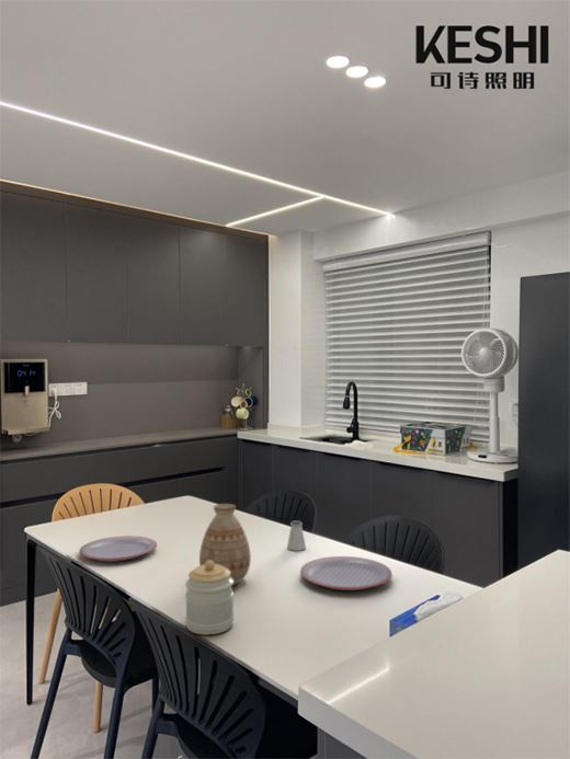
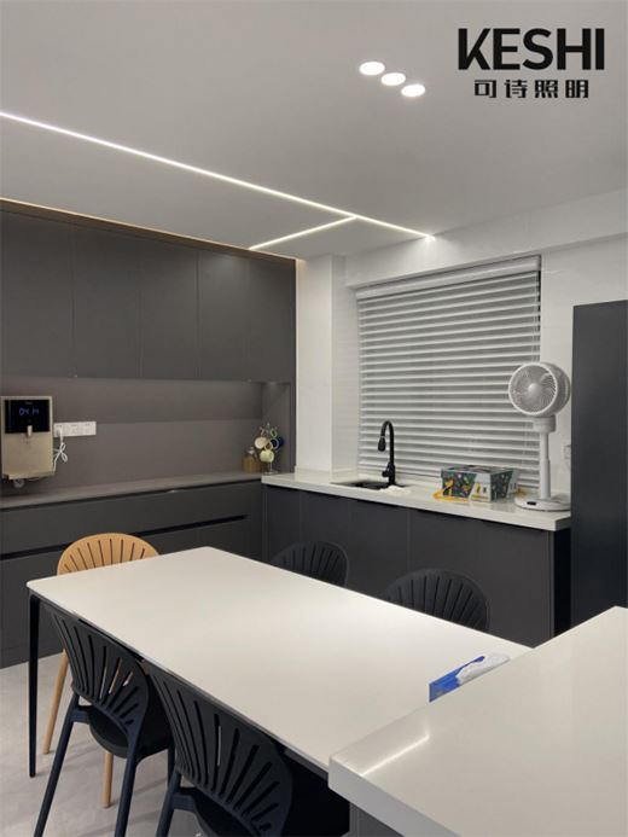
- jar [184,561,235,635]
- plate [79,534,158,562]
- saltshaker [286,519,307,552]
- plate [299,555,394,591]
- vase [198,503,252,587]
